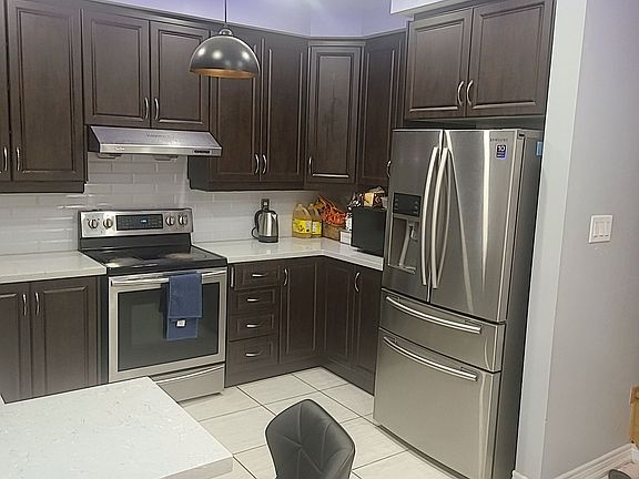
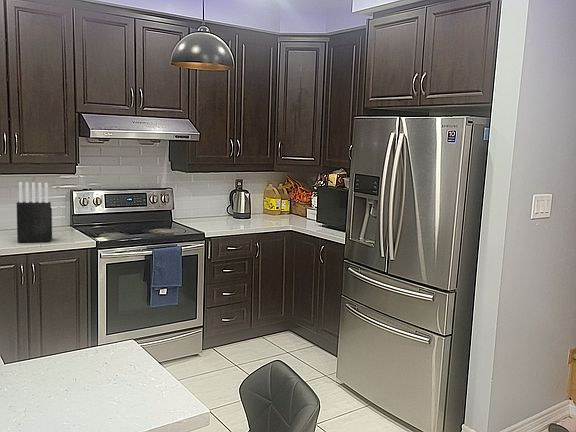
+ knife block [16,181,53,243]
